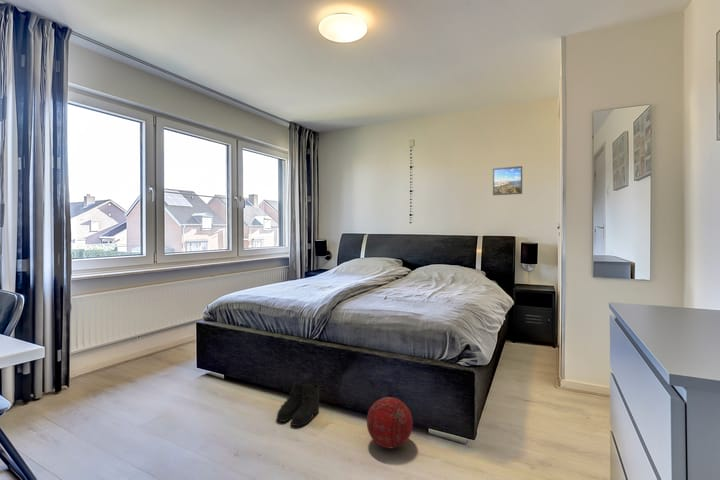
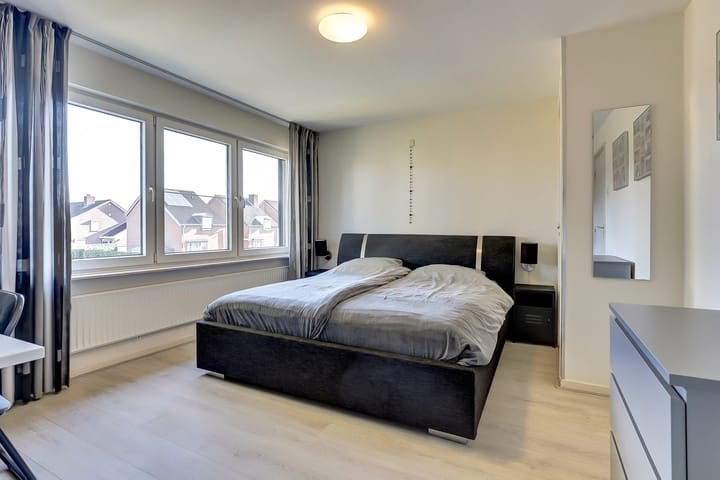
- ball [366,396,414,450]
- boots [276,380,321,427]
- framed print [492,165,523,196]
